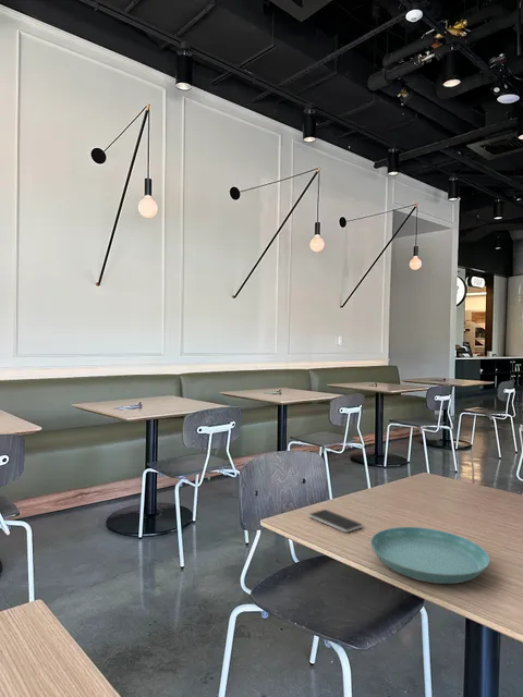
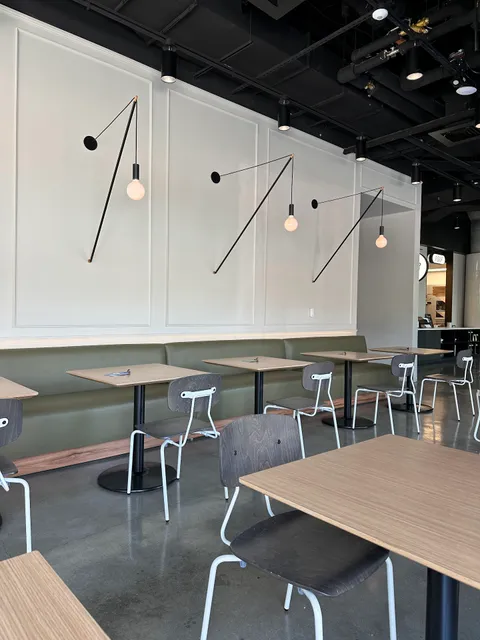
- smartphone [307,509,364,534]
- saucer [369,526,491,585]
